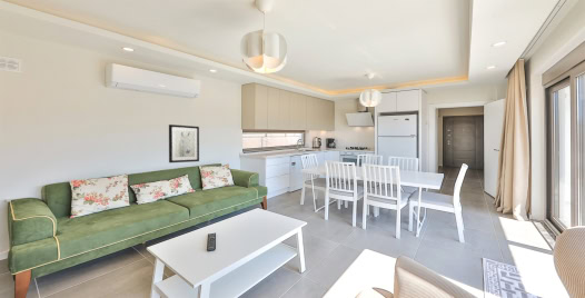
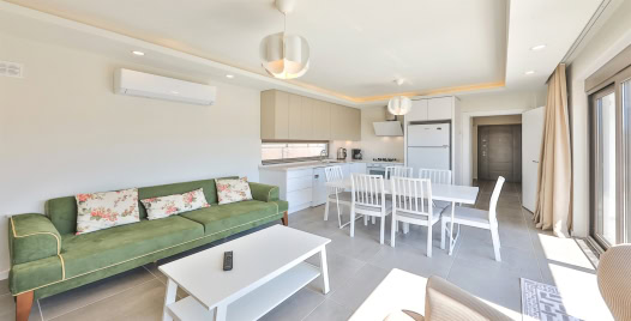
- wall art [168,123,200,163]
